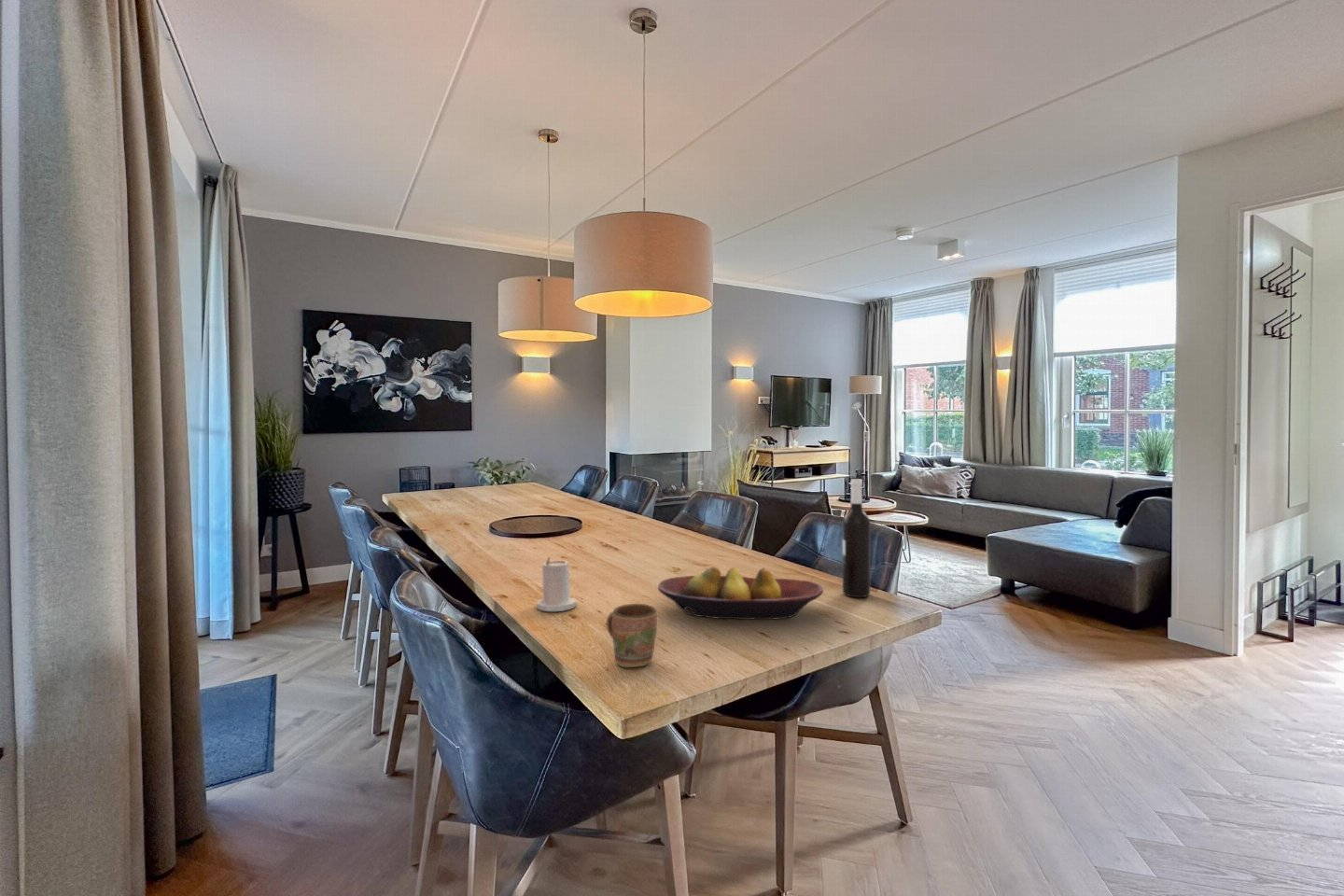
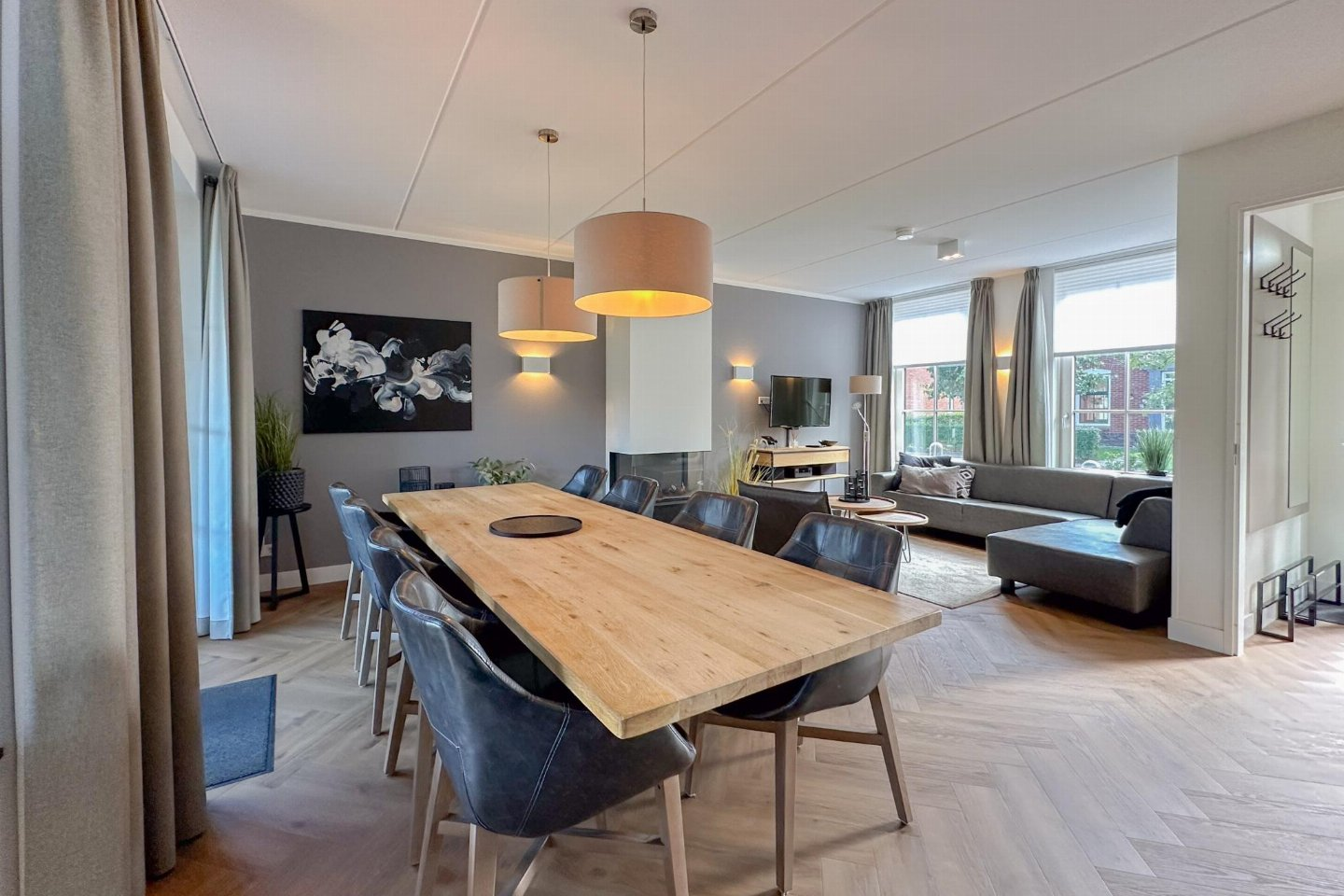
- fruit bowl [657,566,824,621]
- candle [536,556,578,612]
- mug [606,603,658,668]
- wine bottle [842,478,872,598]
